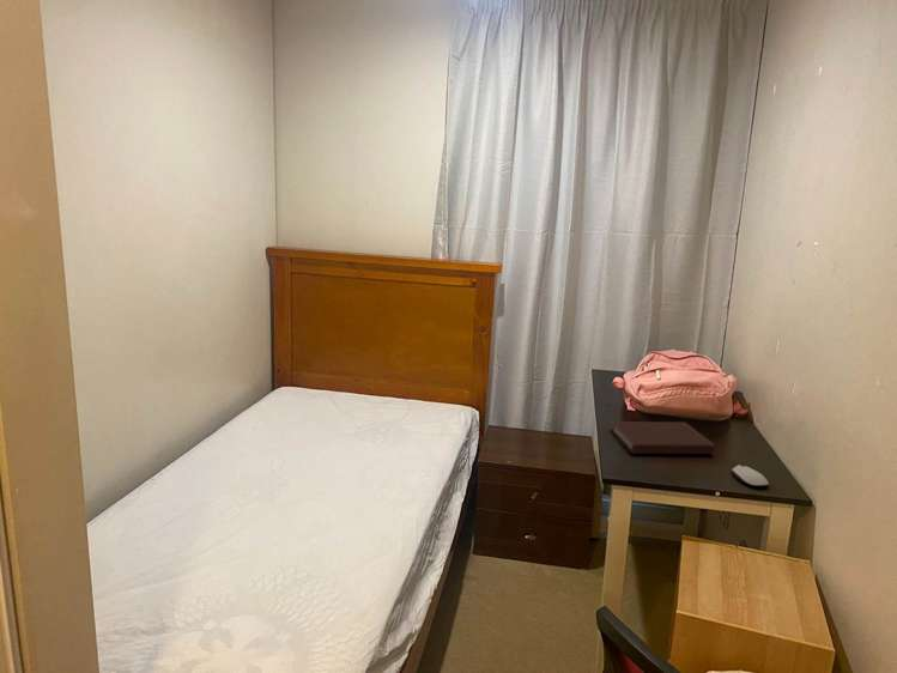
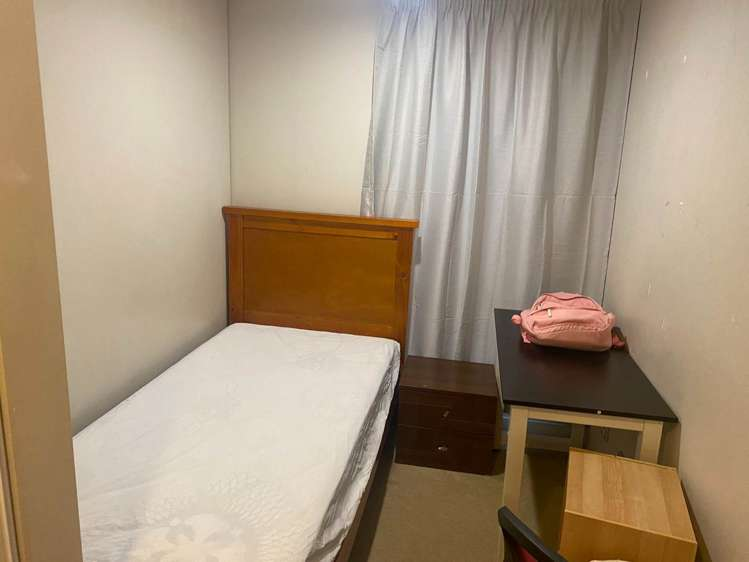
- notebook [610,420,716,455]
- computer mouse [731,463,770,489]
